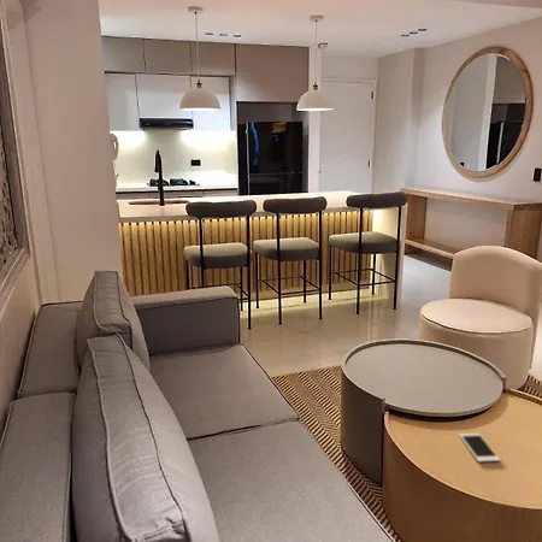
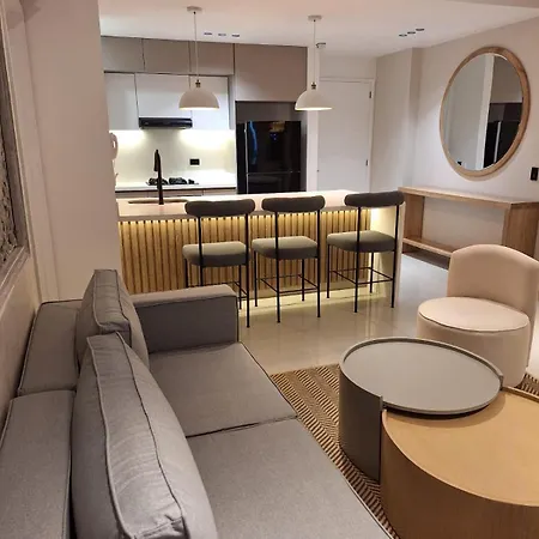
- cell phone [458,432,501,464]
